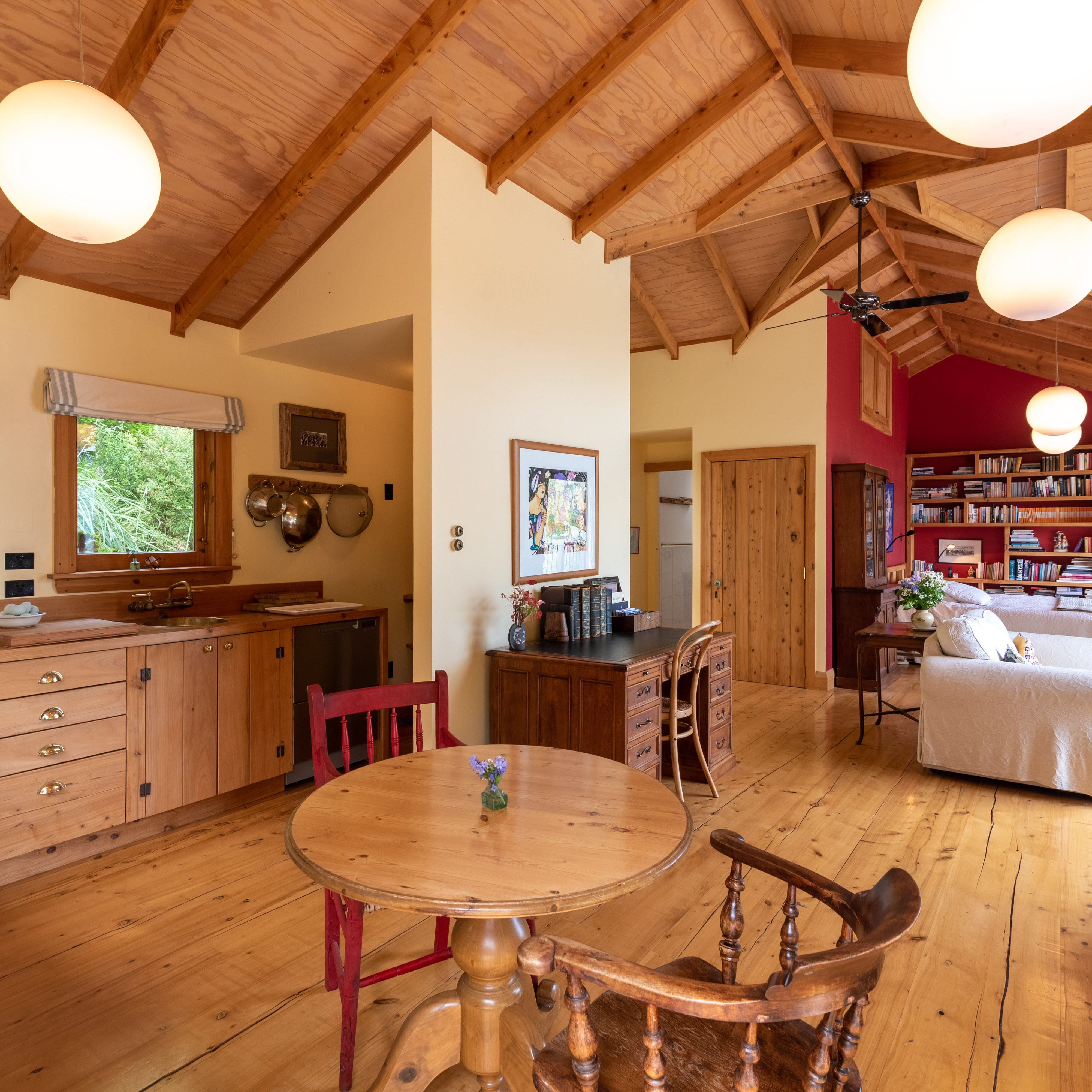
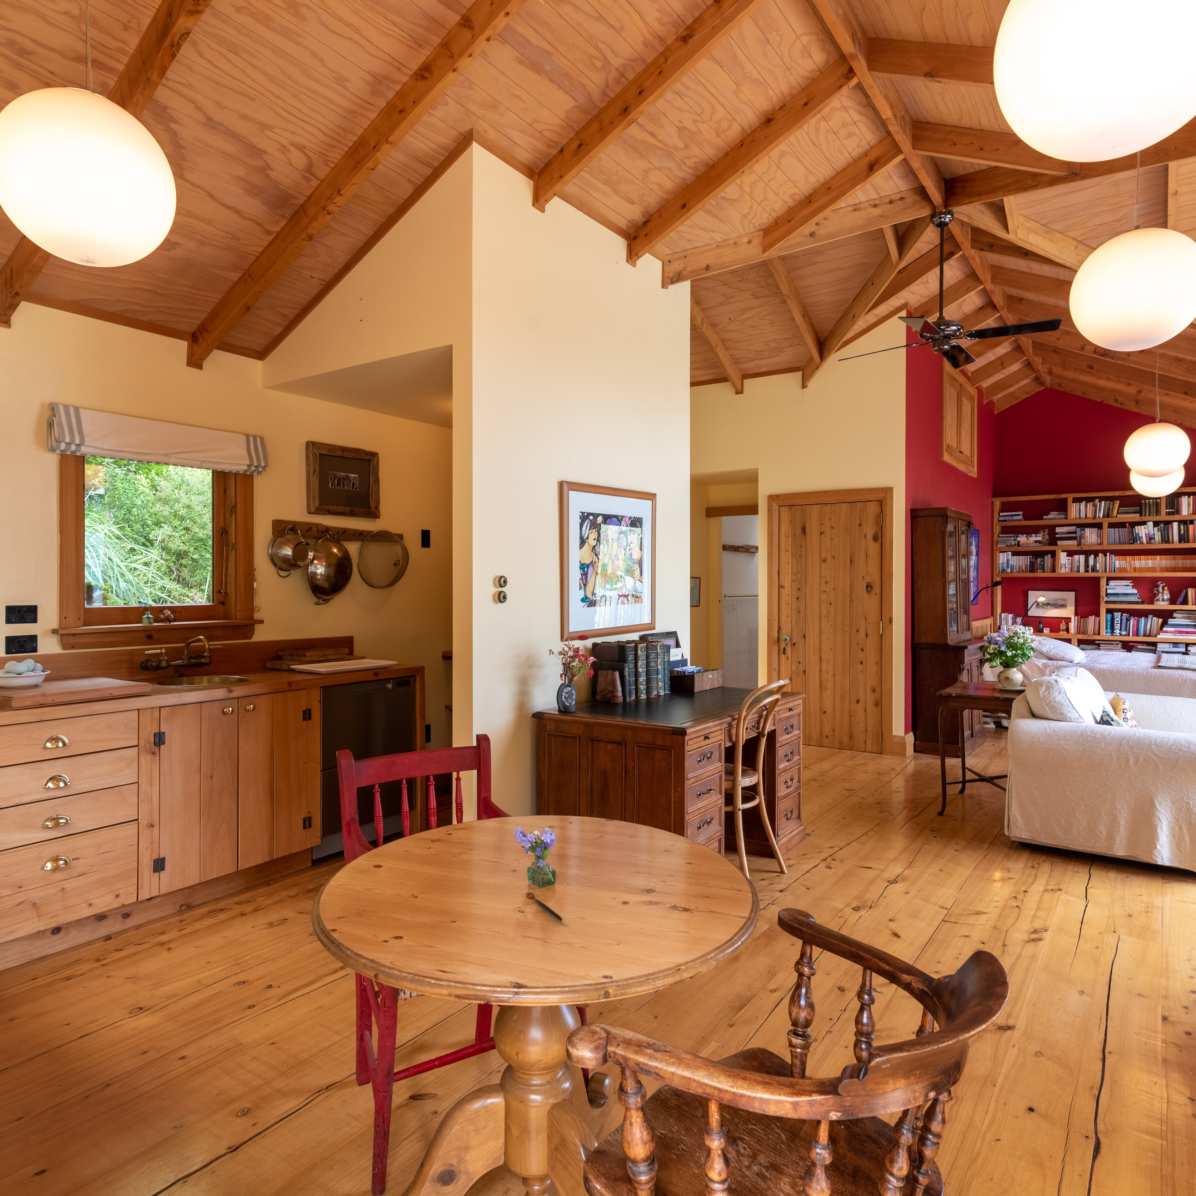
+ pen [534,898,563,921]
